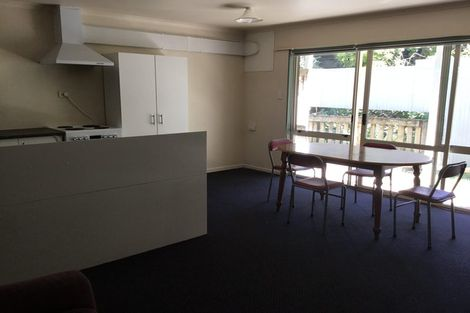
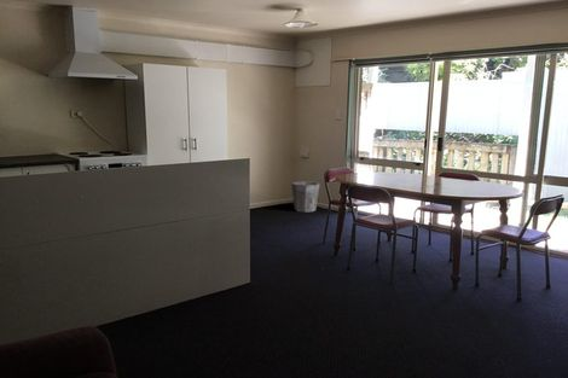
+ waste bin [290,180,321,214]
